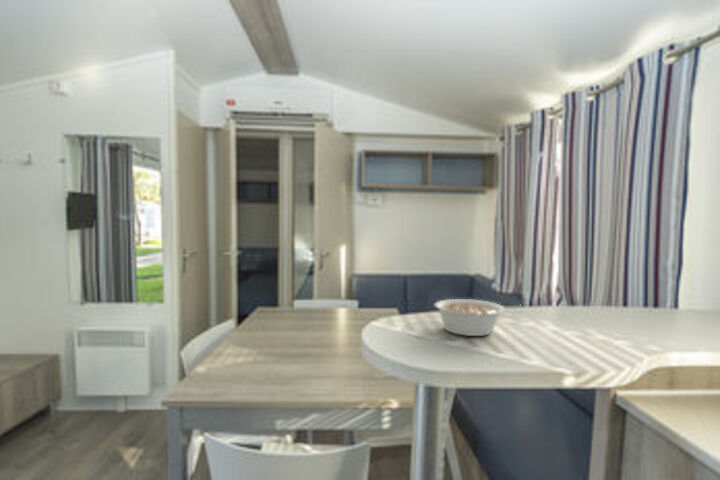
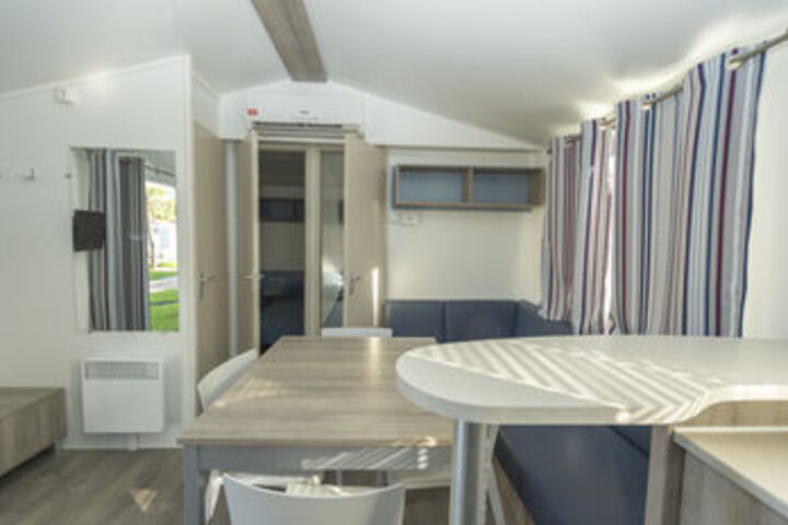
- legume [433,298,521,337]
